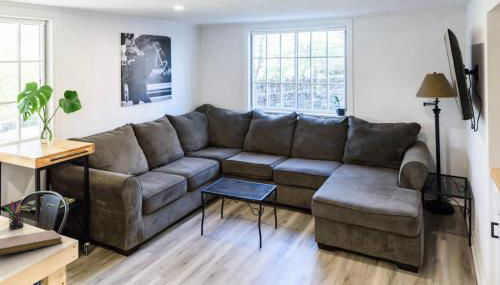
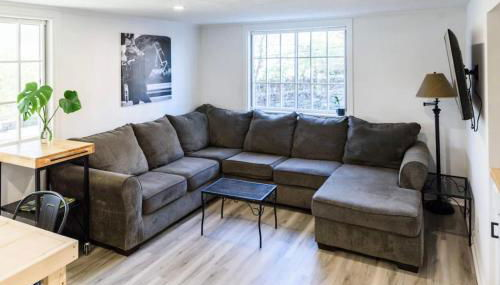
- pen holder [5,200,25,230]
- notebook [0,229,63,256]
